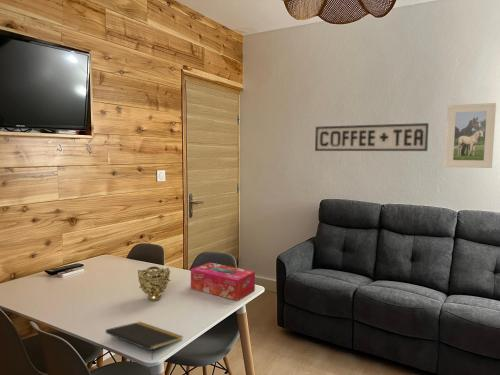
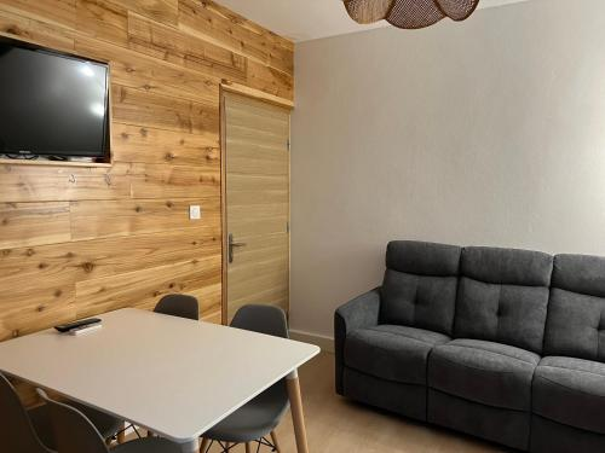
- notepad [105,321,184,361]
- decorative bowl [137,265,171,302]
- tissue box [190,261,256,302]
- sign [314,122,430,152]
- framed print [444,102,497,169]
